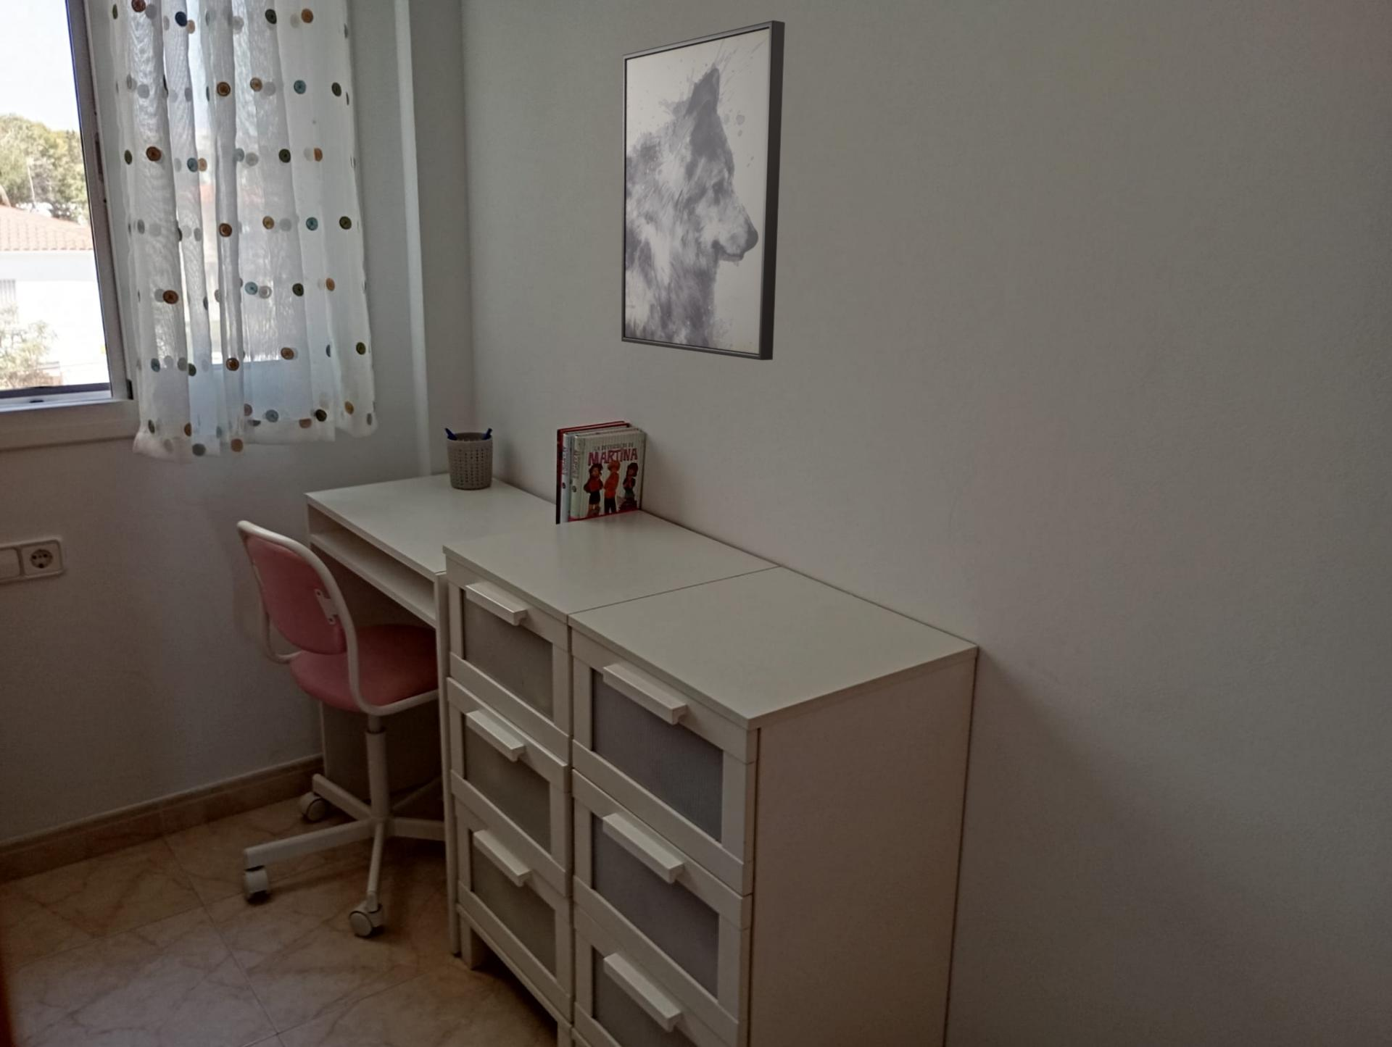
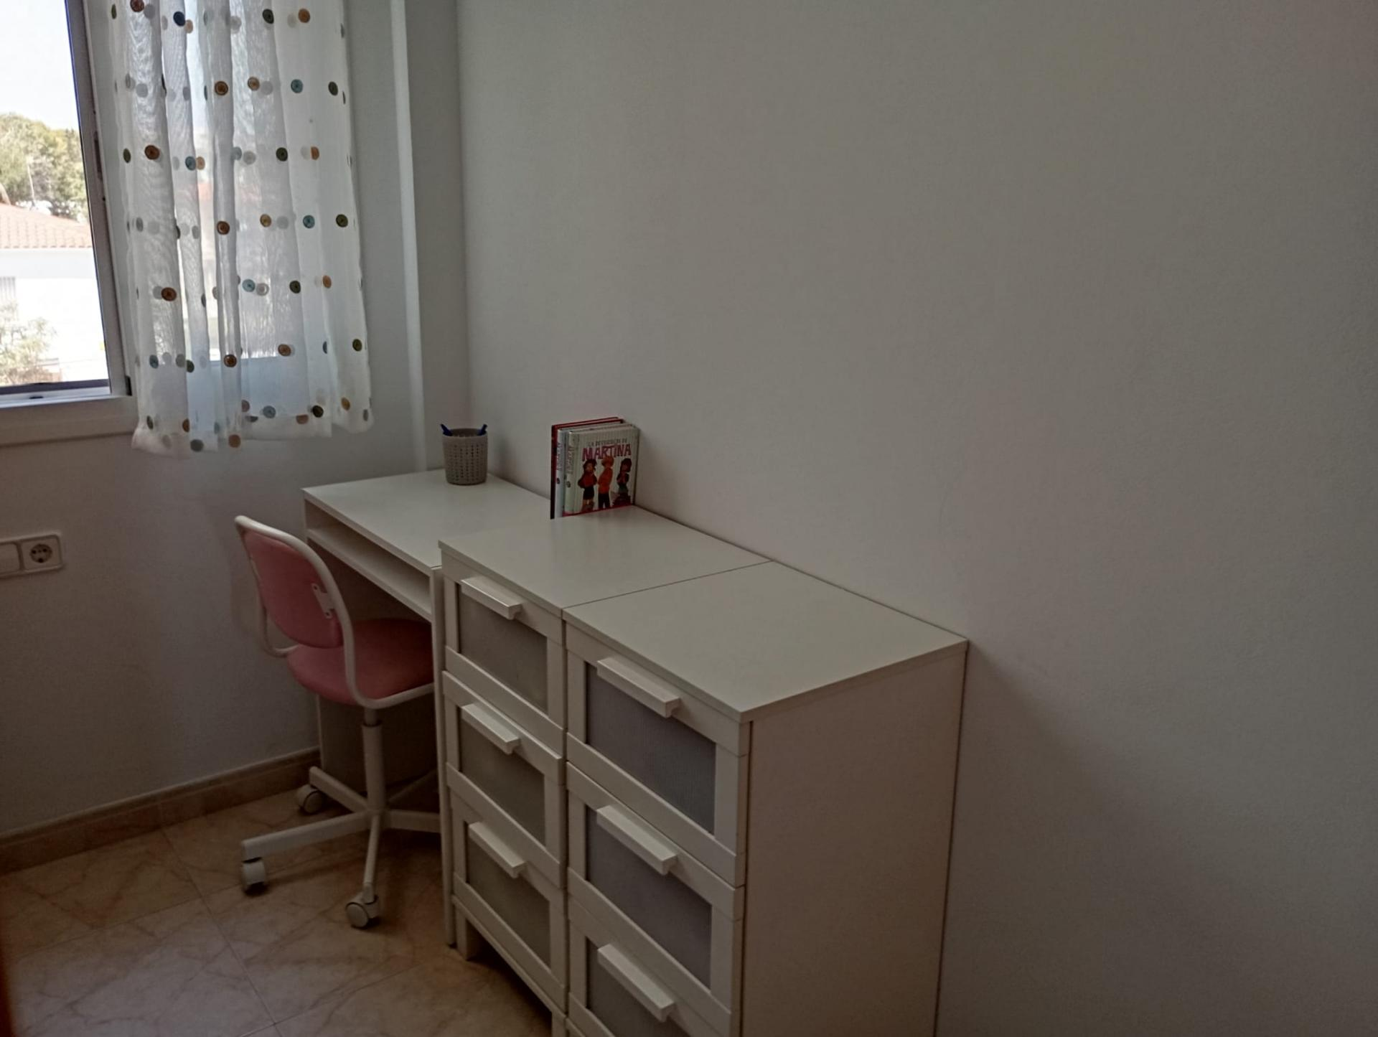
- wall art [621,20,786,361]
